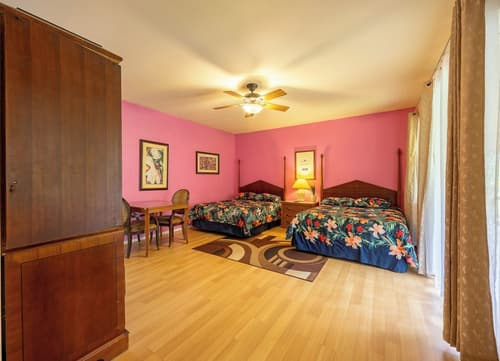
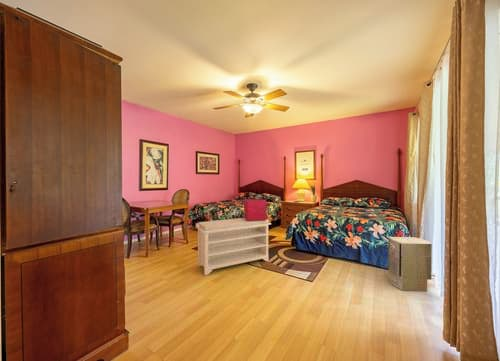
+ air purifier [387,236,433,292]
+ bench [195,217,272,276]
+ storage bin [243,198,267,221]
